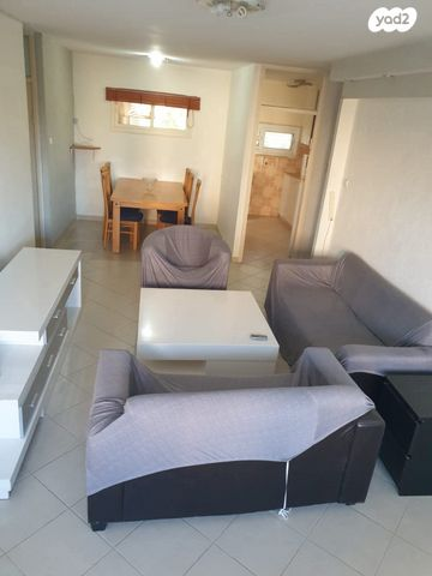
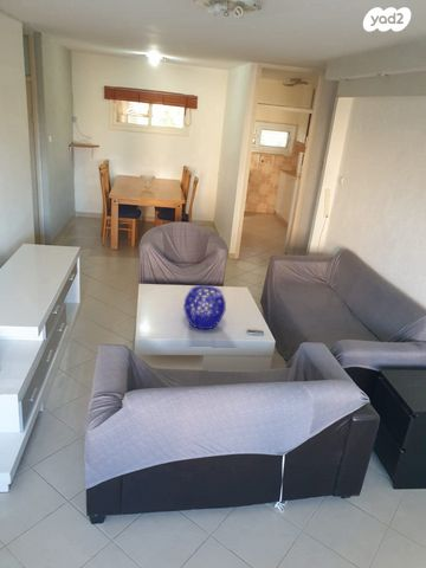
+ decorative bowl [182,284,227,330]
